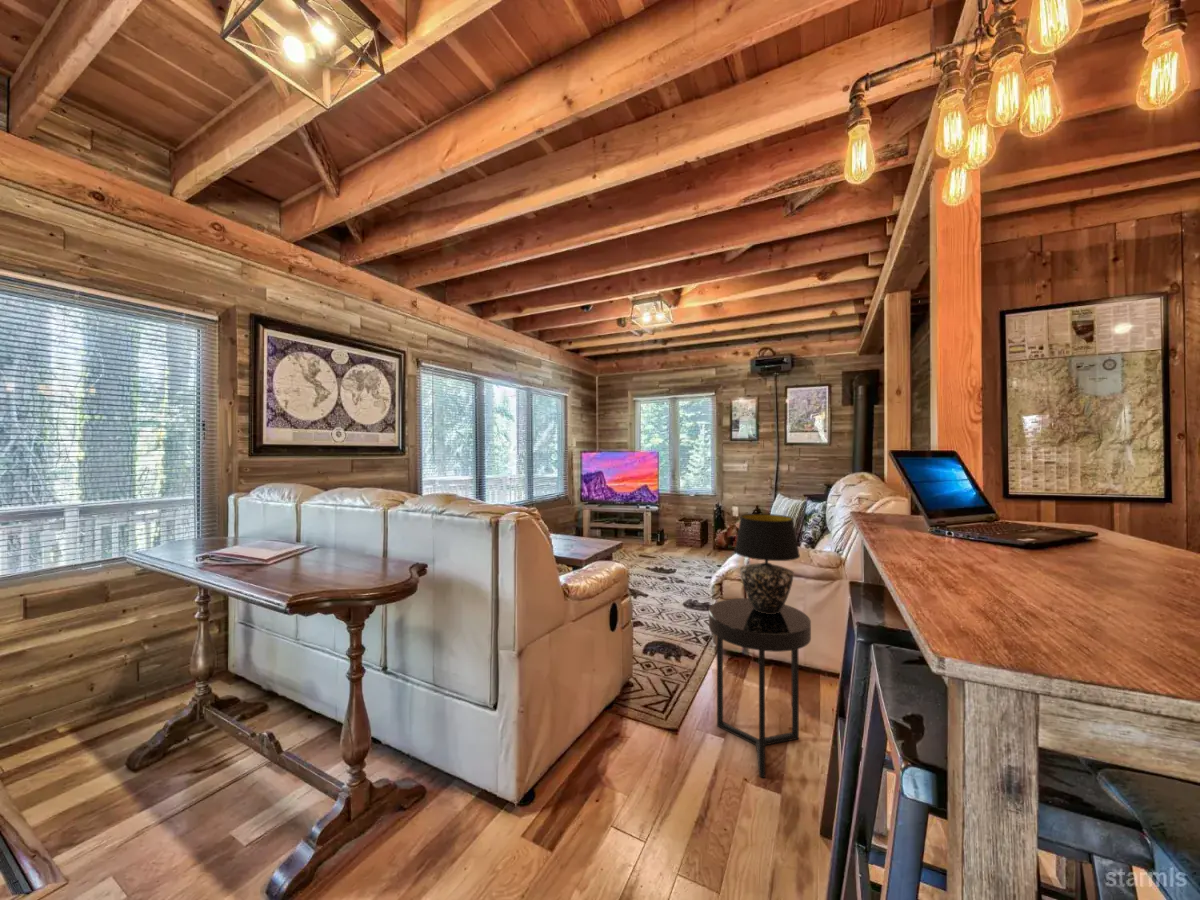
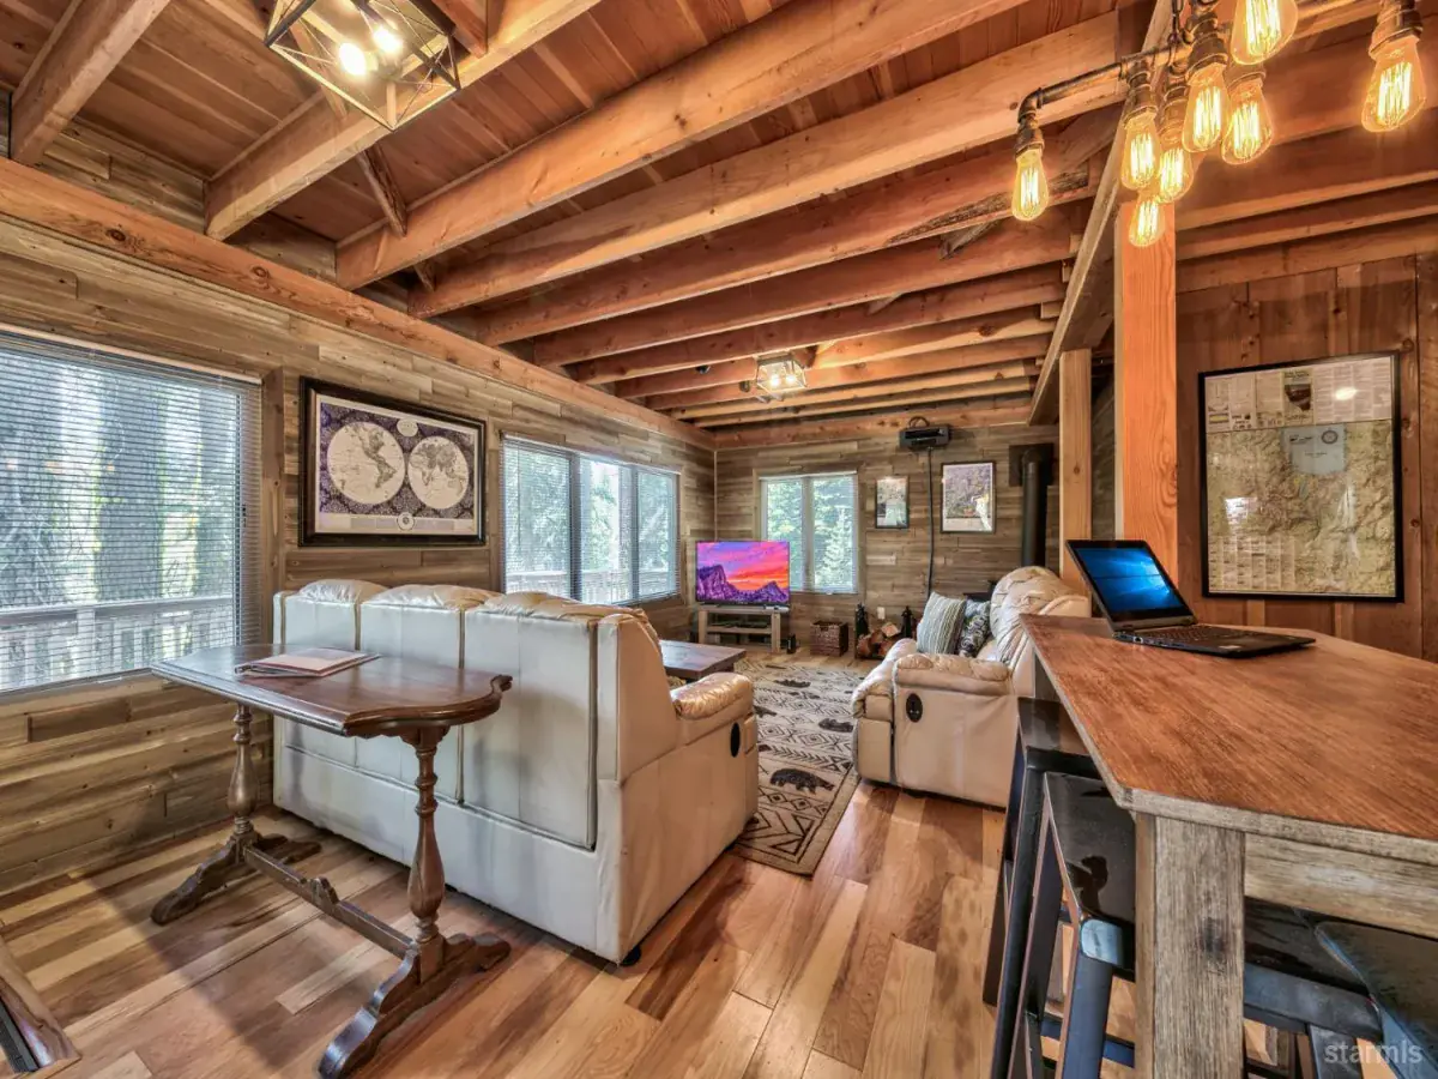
- table lamp [733,513,801,614]
- side table [708,597,812,779]
